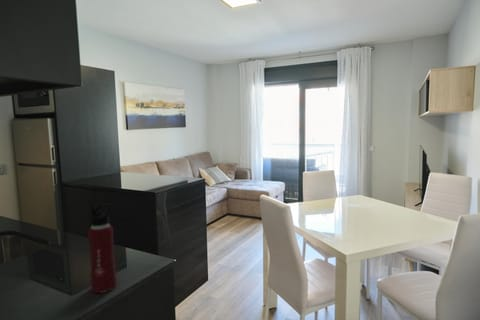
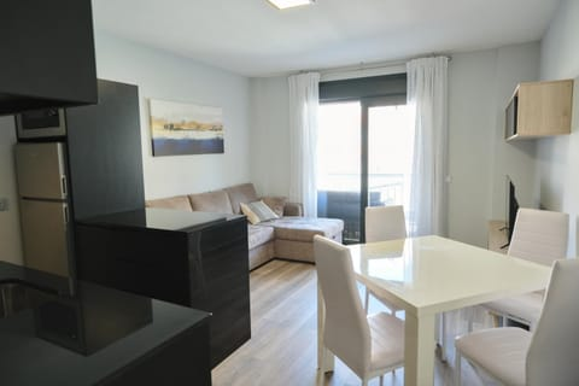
- water bottle [87,203,117,294]
